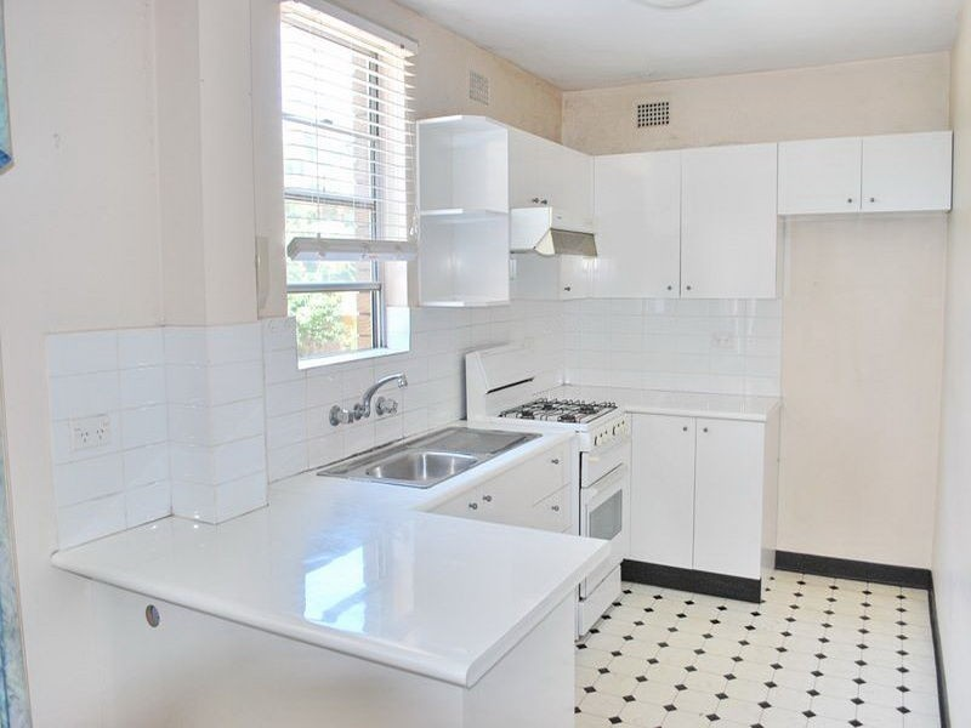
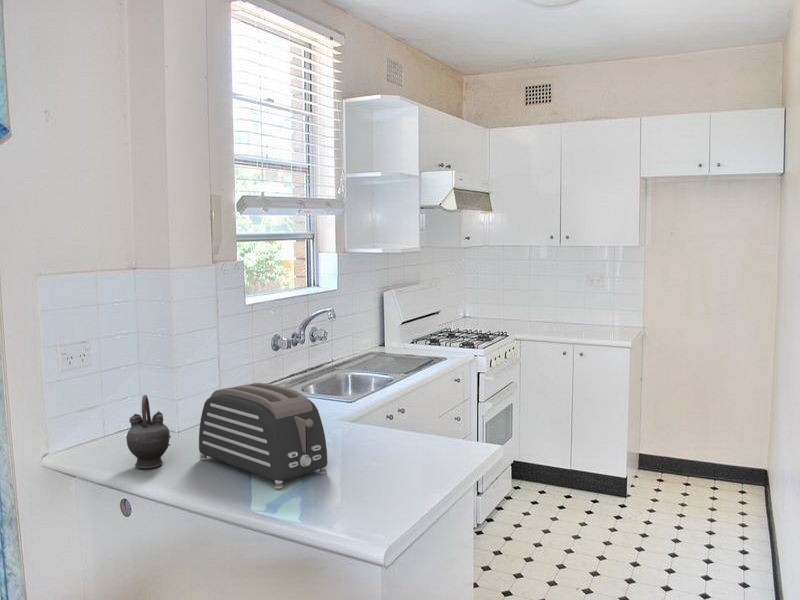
+ toaster [198,382,328,490]
+ teapot [125,394,172,469]
